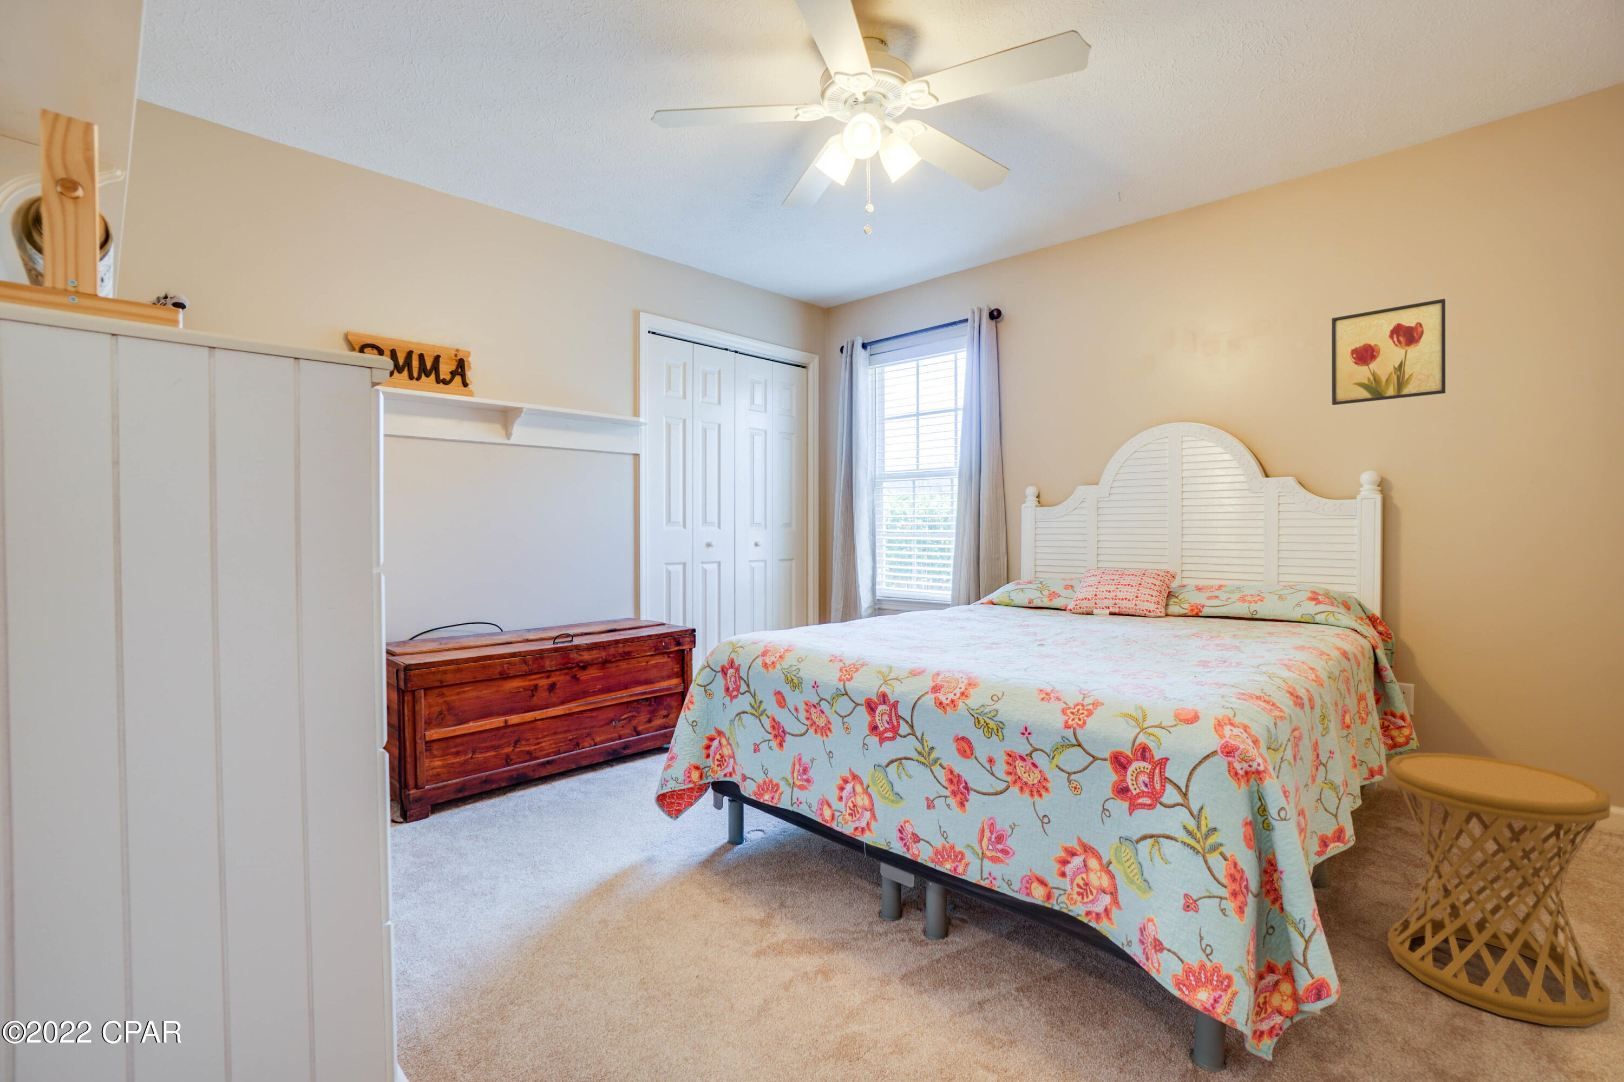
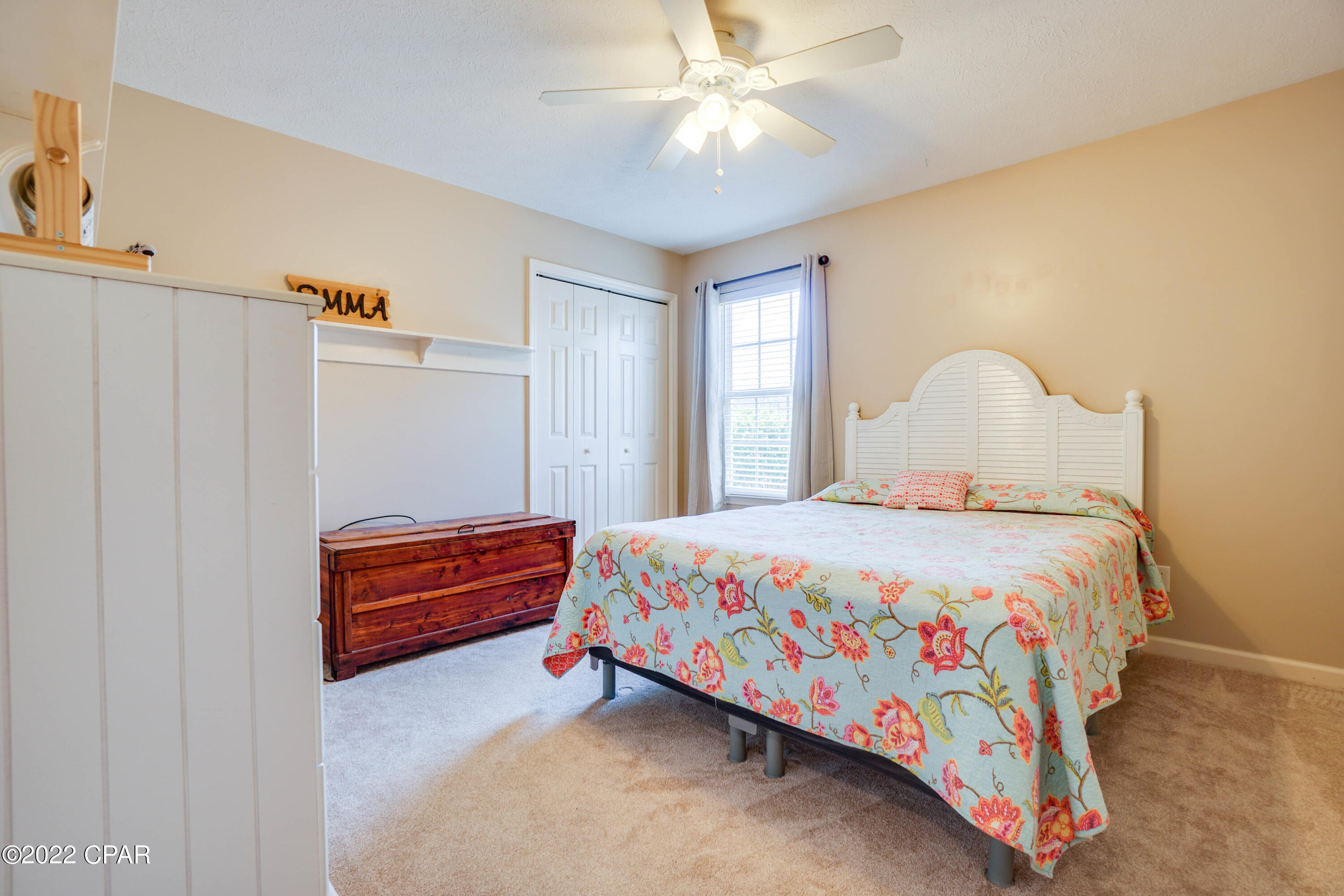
- side table [1387,752,1611,1028]
- wall art [1332,298,1446,406]
